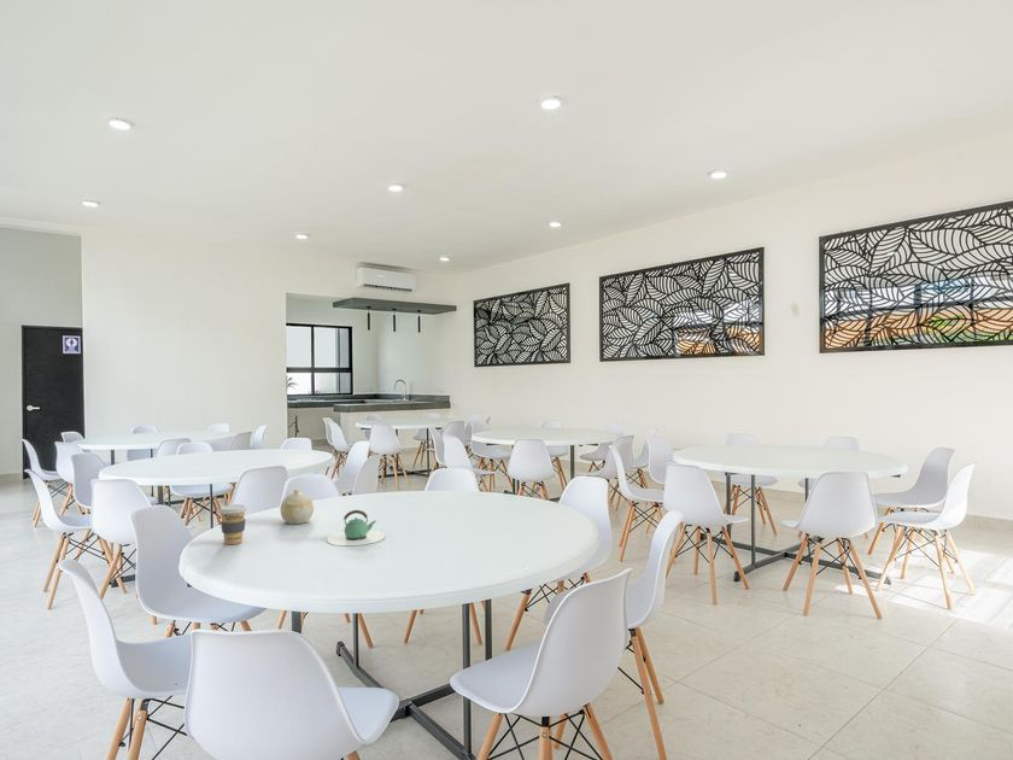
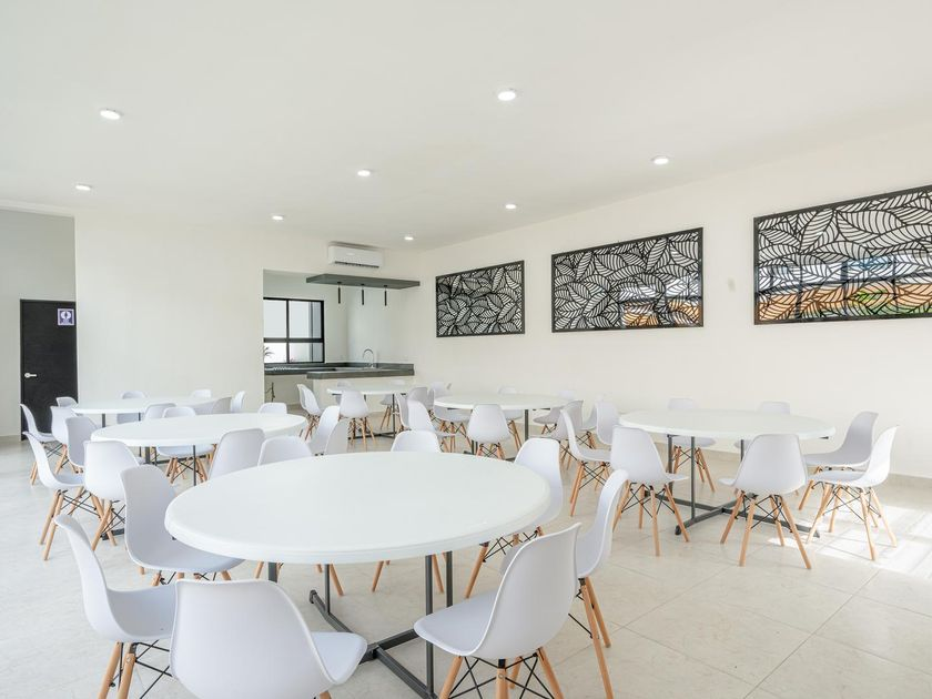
- sugar bowl [279,489,315,525]
- teapot [326,509,386,546]
- coffee cup [217,503,248,545]
